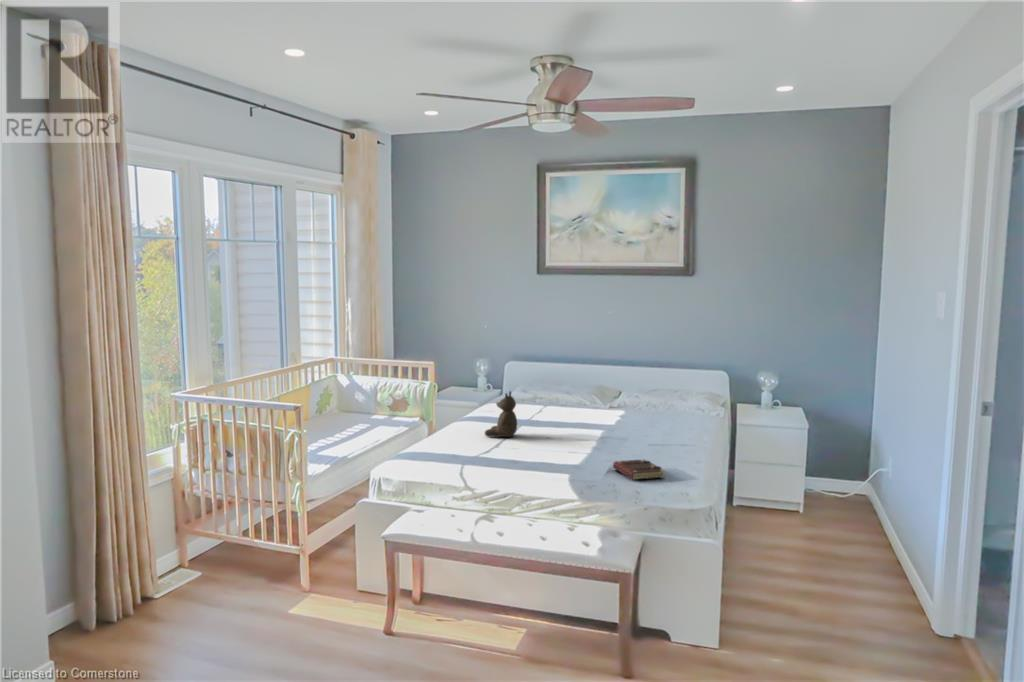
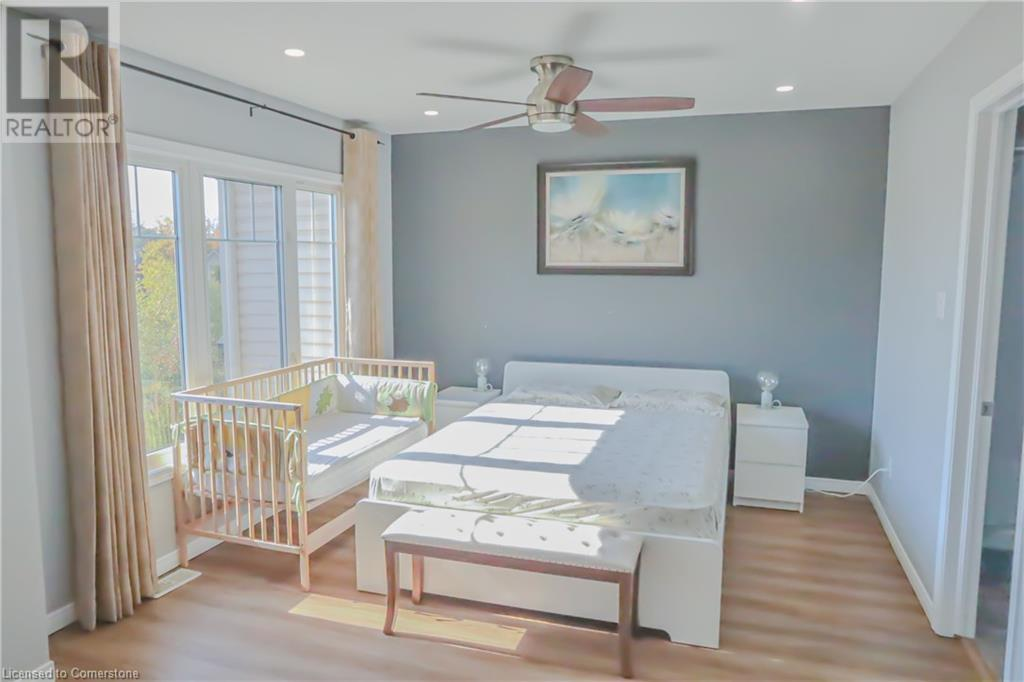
- teddy bear [484,390,518,438]
- book [612,458,666,481]
